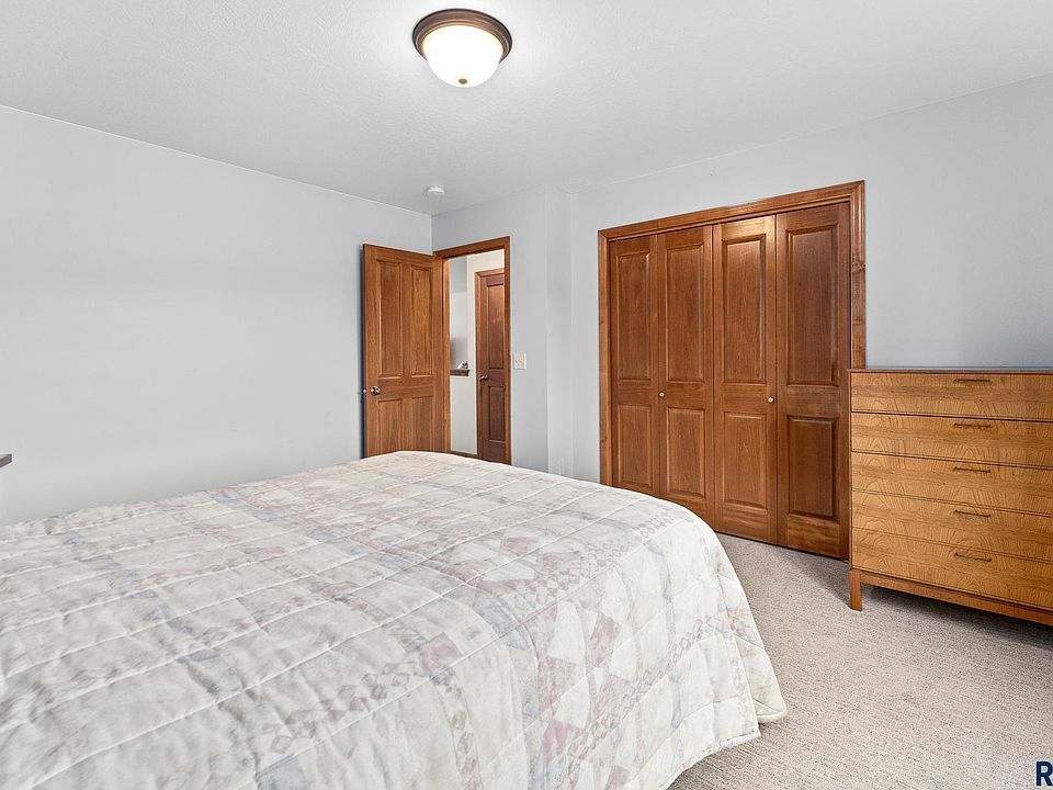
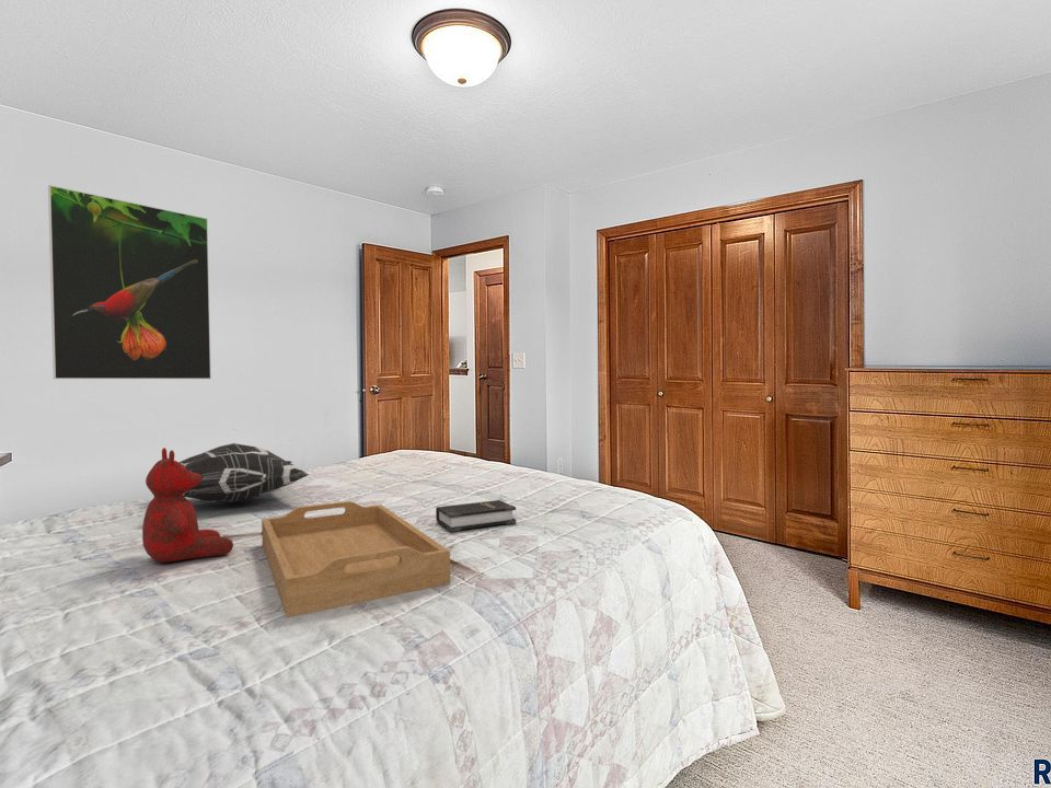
+ decorative pillow [177,442,310,505]
+ serving tray [261,500,451,618]
+ teddy bear [141,447,234,564]
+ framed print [47,184,212,380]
+ hardback book [435,499,517,533]
